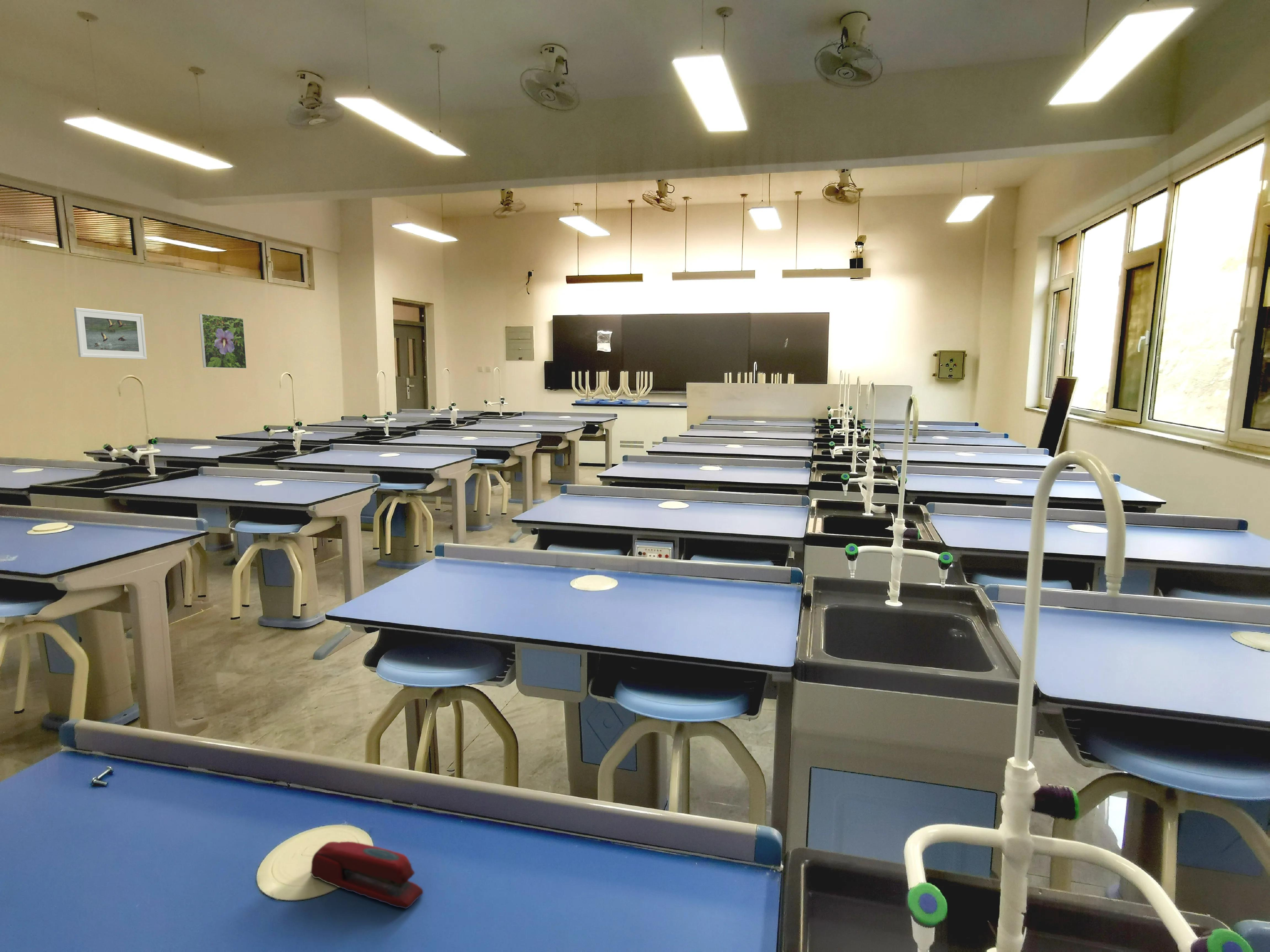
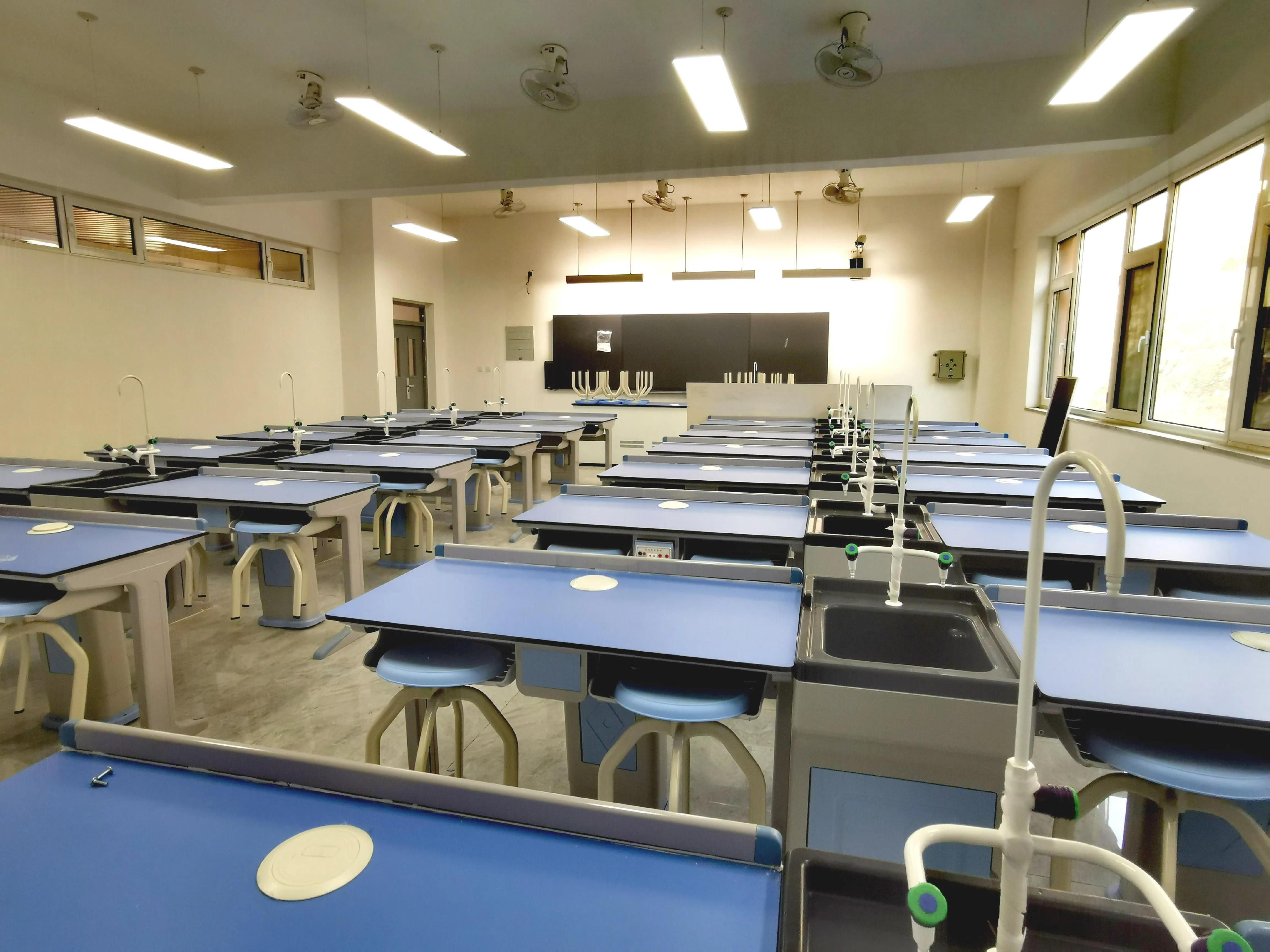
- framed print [73,307,147,359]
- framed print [199,314,247,369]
- stapler [310,841,424,909]
